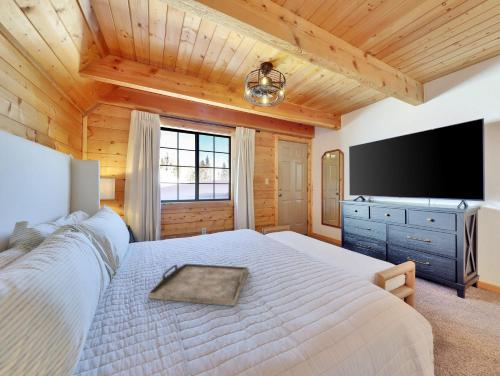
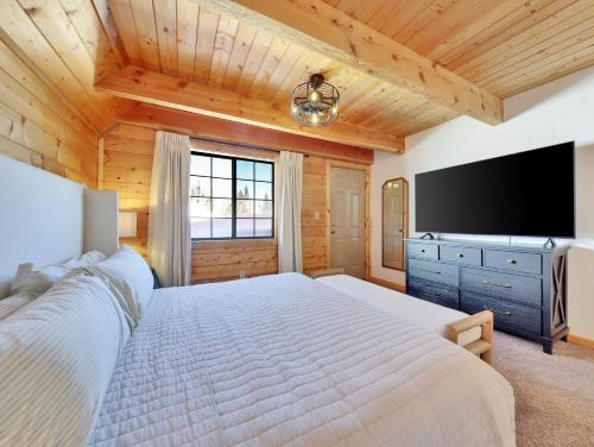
- serving tray [147,263,250,307]
